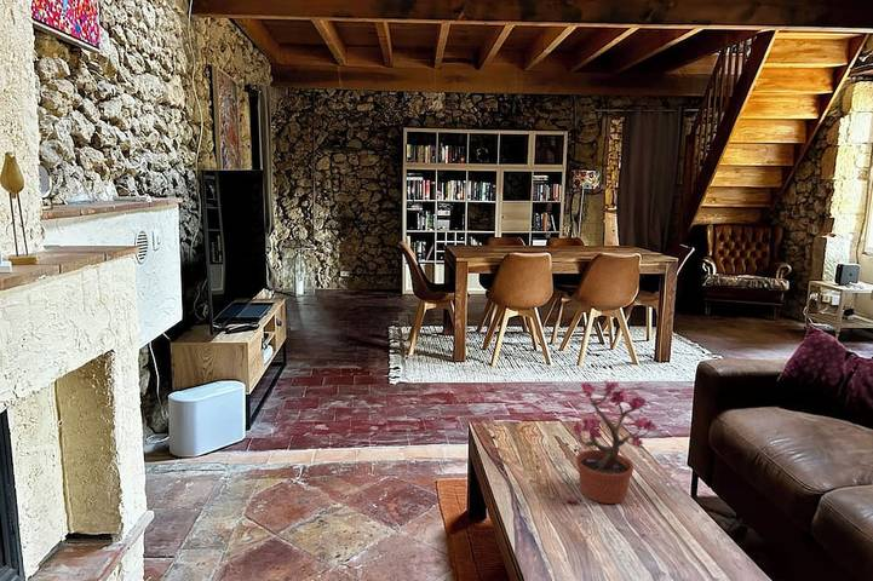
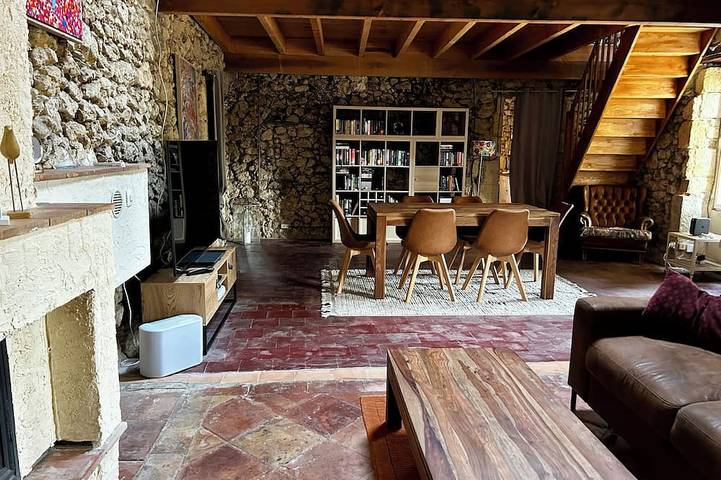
- potted plant [562,379,659,505]
